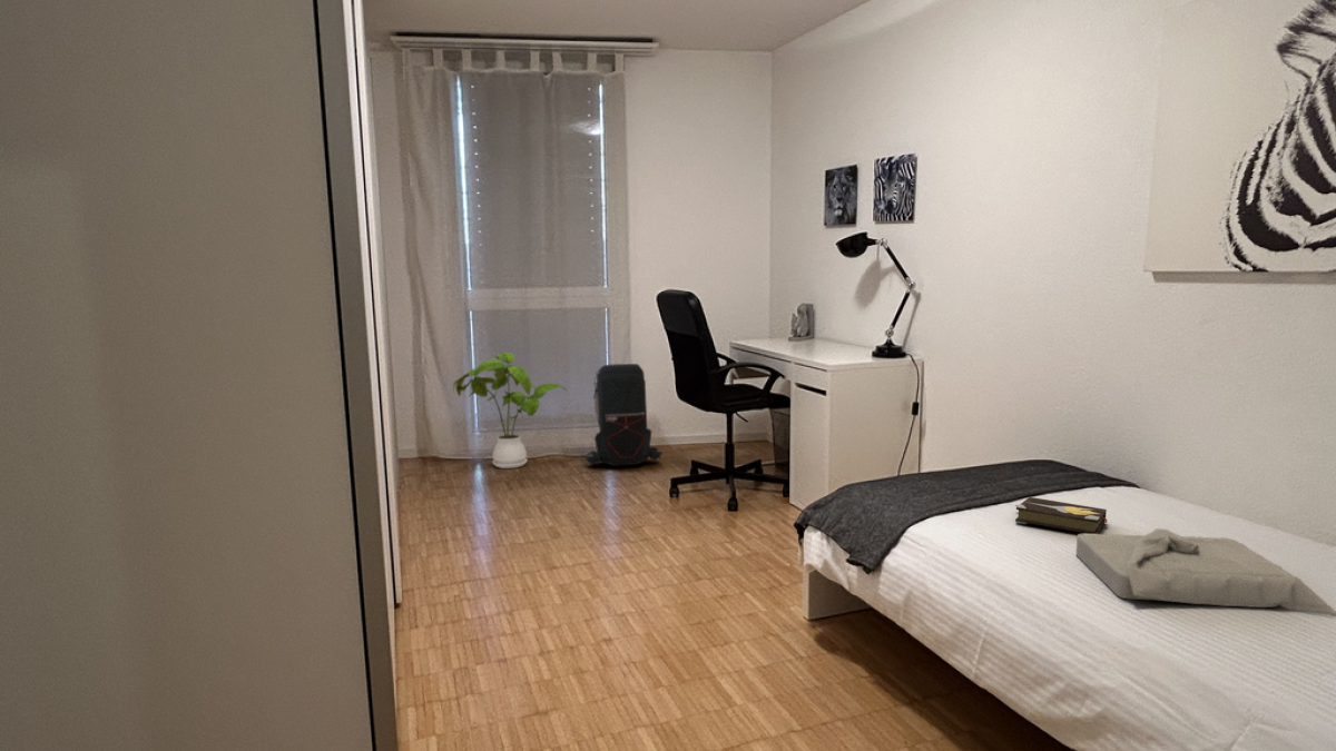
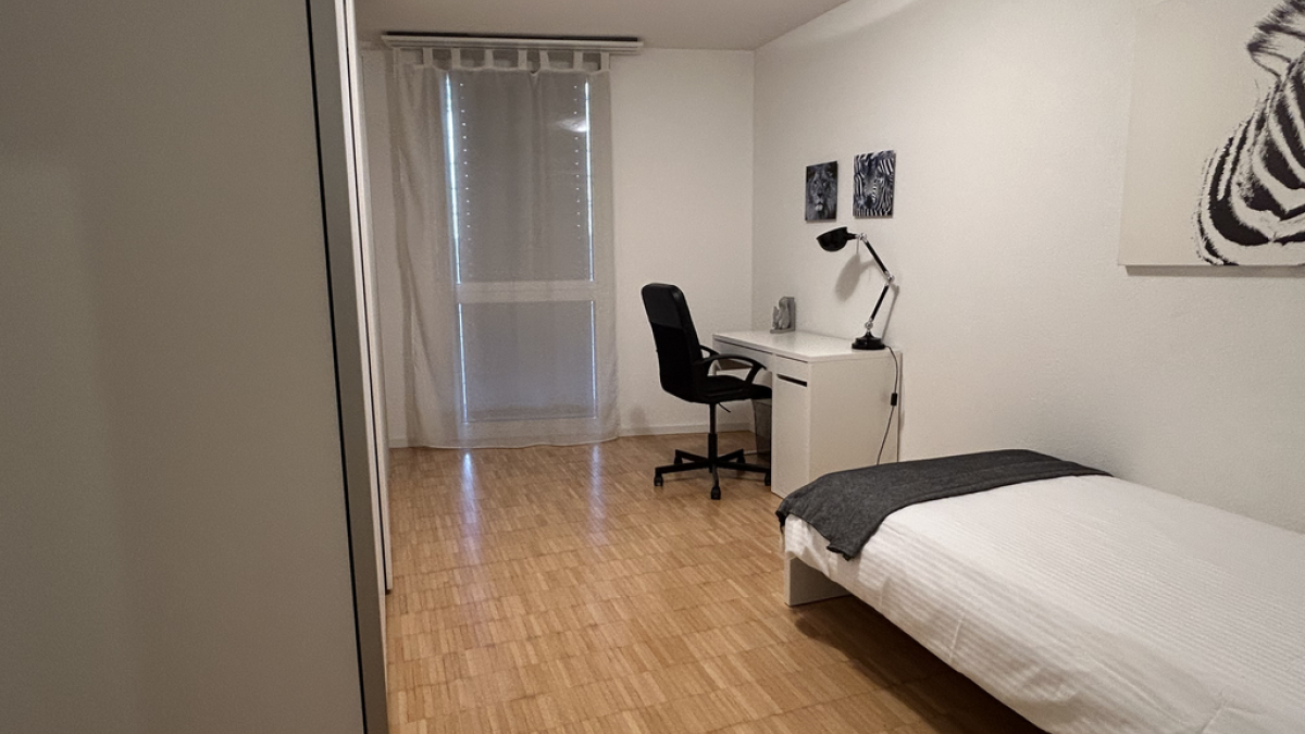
- house plant [452,352,568,470]
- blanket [1075,527,1336,617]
- hardback book [1013,496,1108,534]
- backpack [584,363,664,467]
